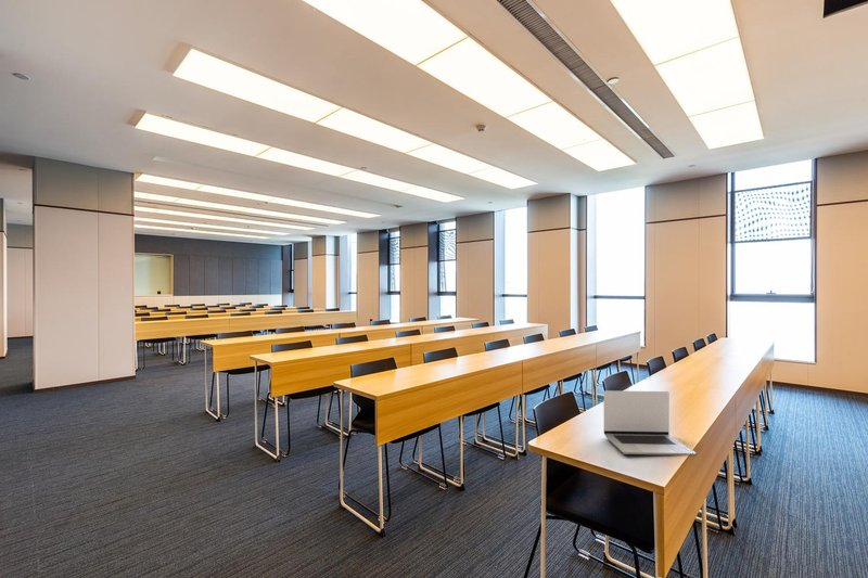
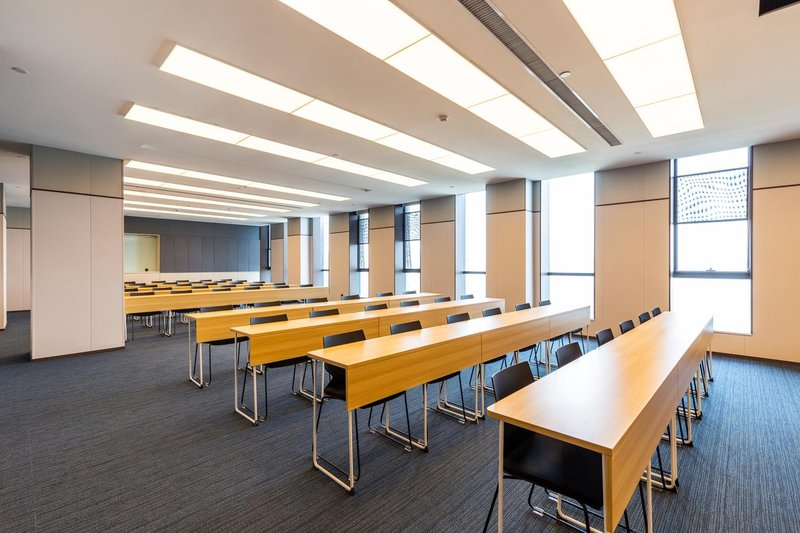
- laptop [603,389,698,457]
